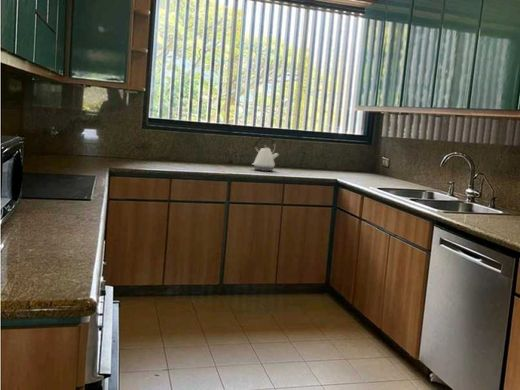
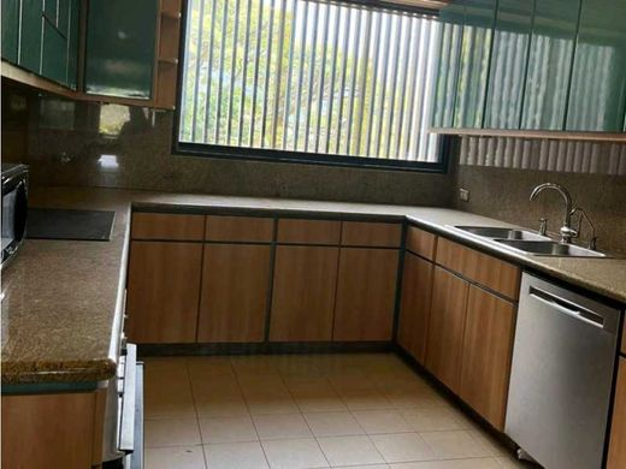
- kettle [251,136,280,172]
